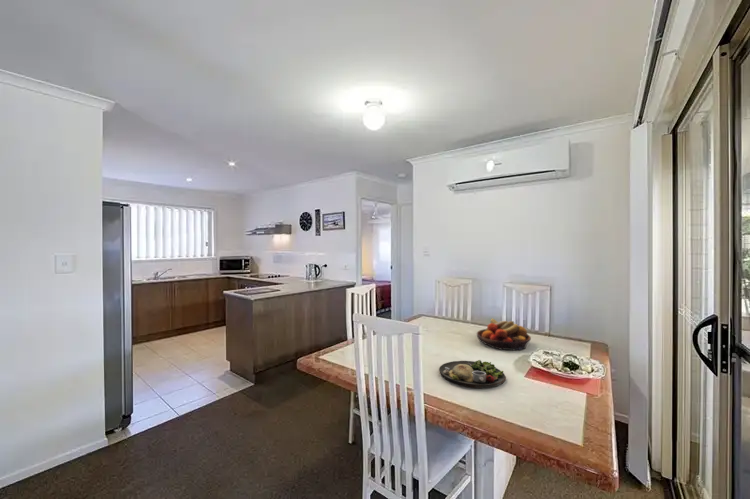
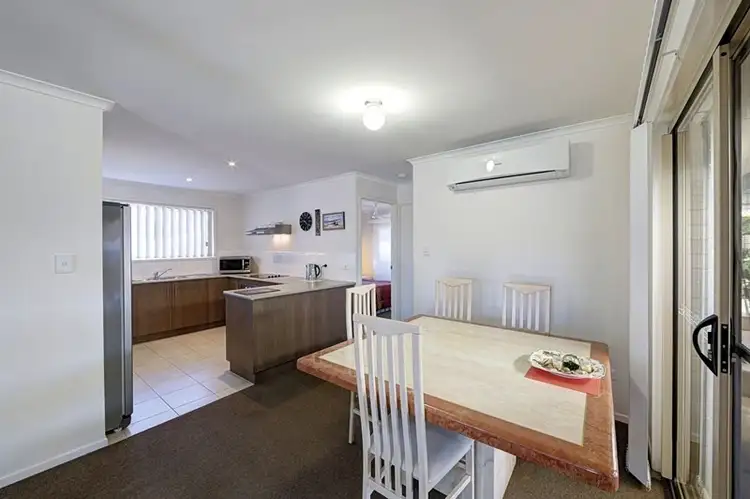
- dinner plate [438,359,507,389]
- fruit bowl [476,318,532,351]
